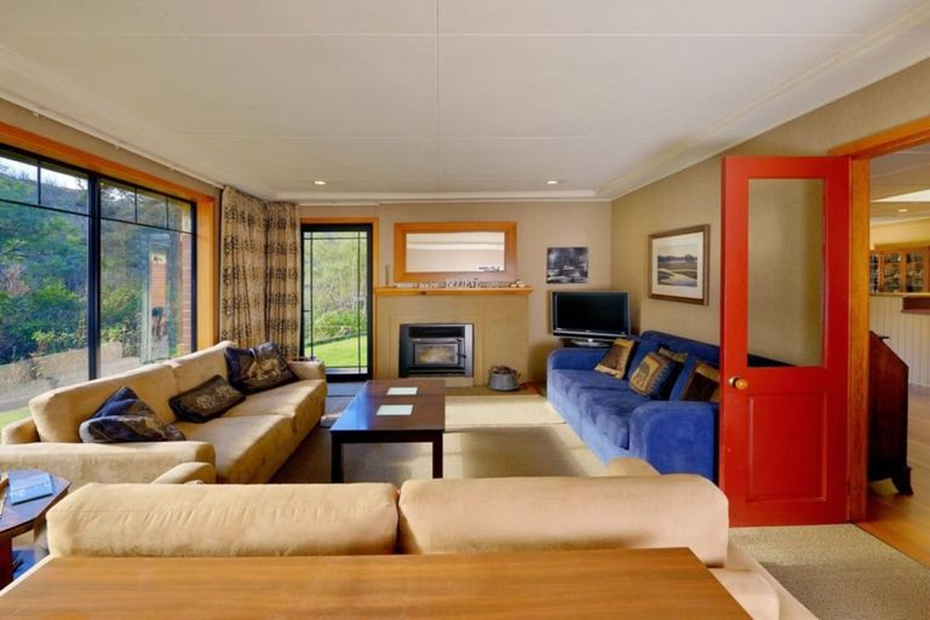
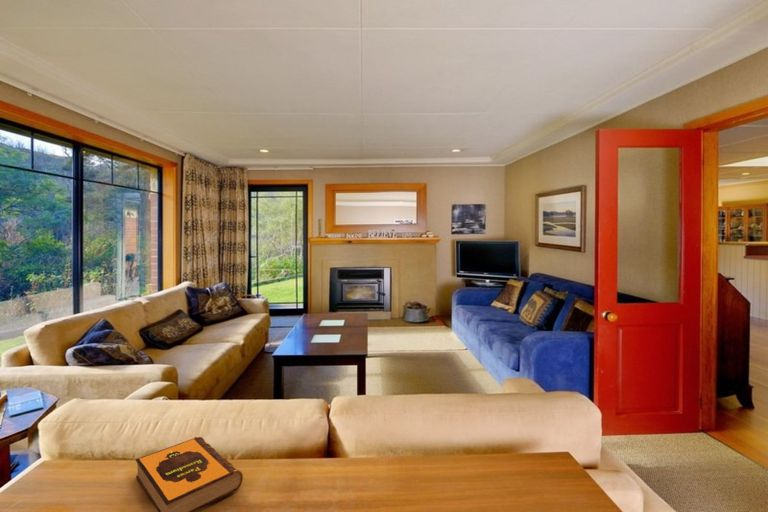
+ hardback book [135,436,244,512]
